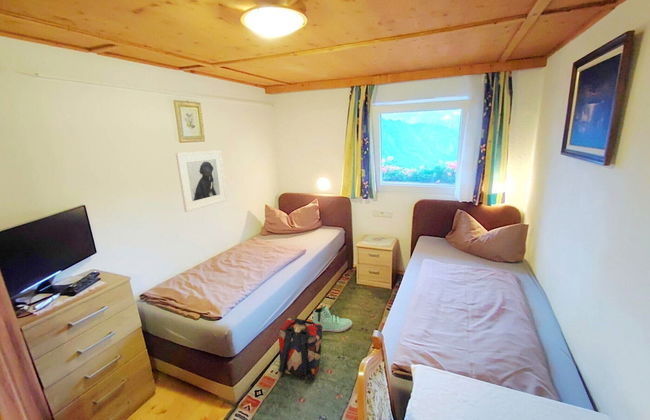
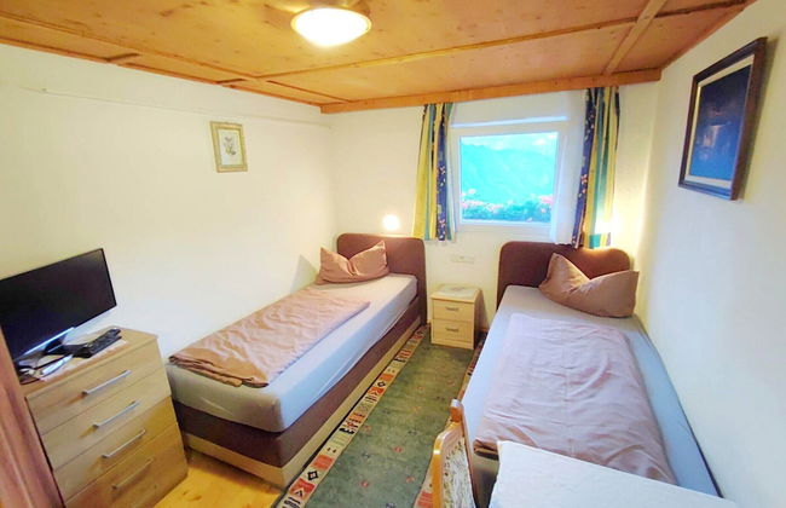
- backpack [278,317,323,380]
- sneaker [312,304,353,333]
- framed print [175,149,228,213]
